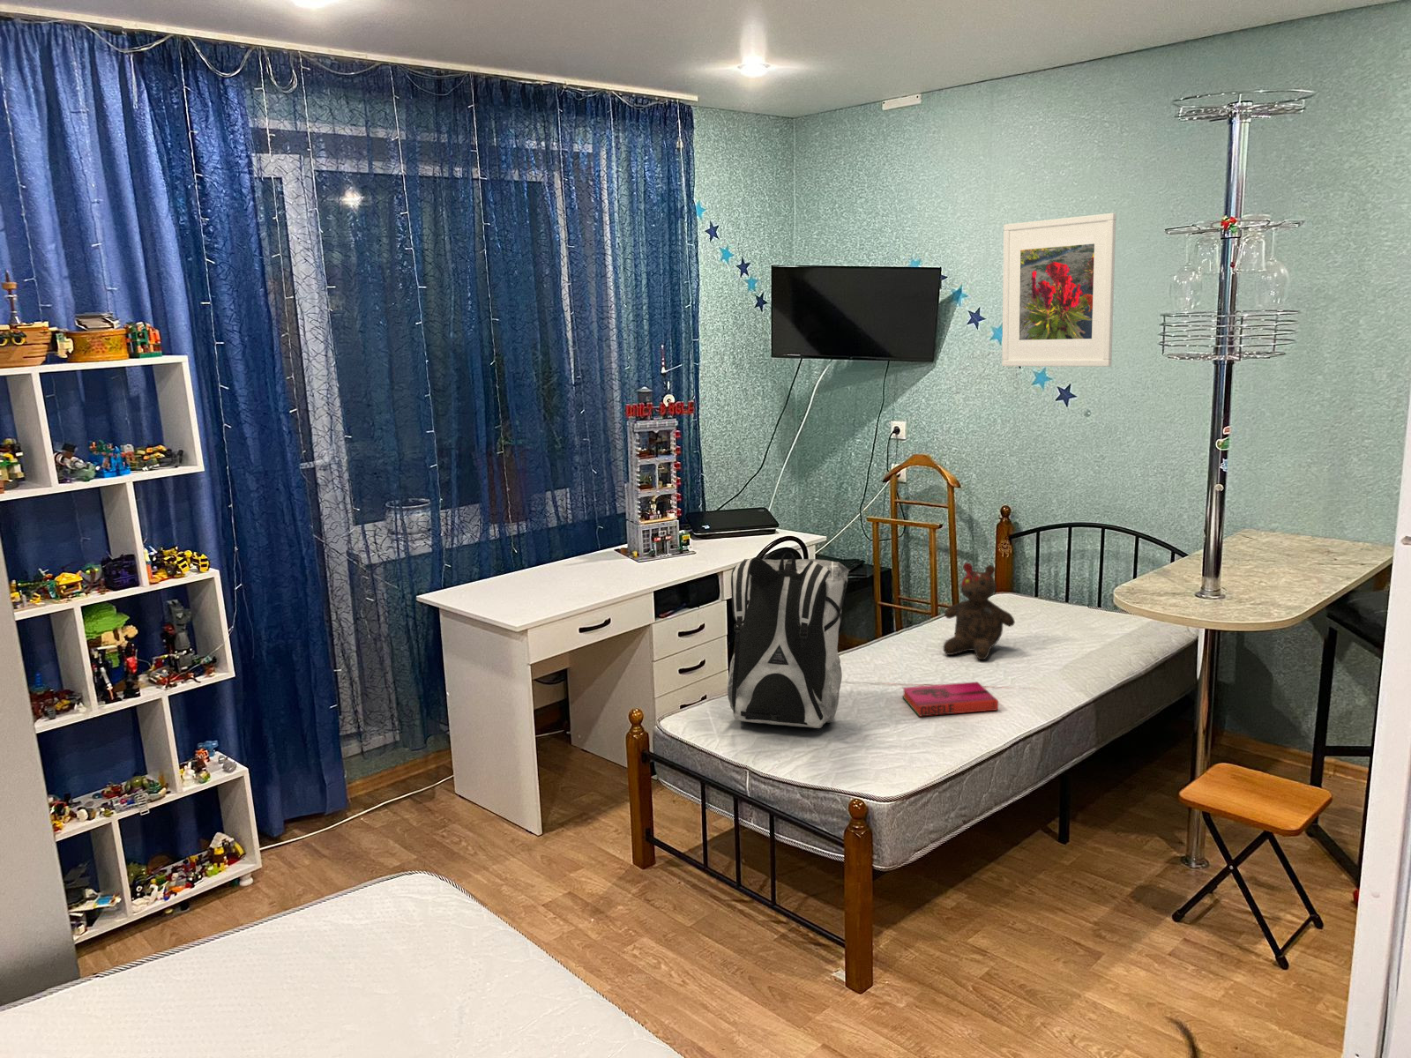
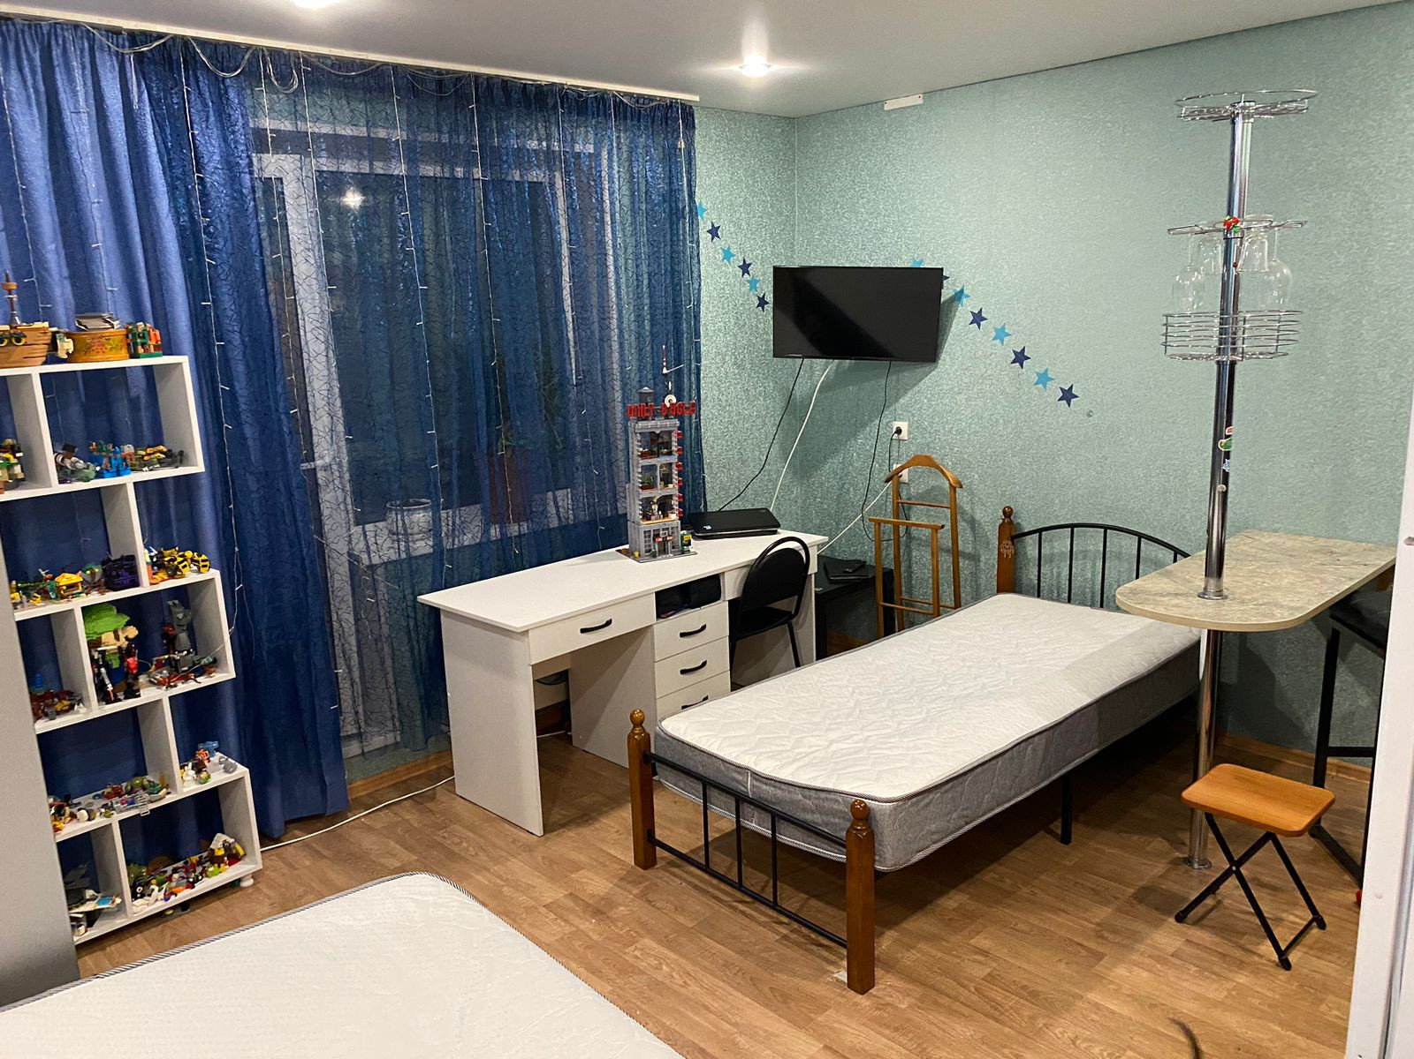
- teddy bear [942,561,1015,660]
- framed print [1001,212,1118,368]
- hardback book [901,680,999,718]
- backpack [727,552,849,729]
